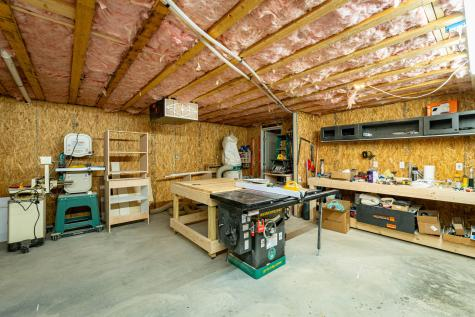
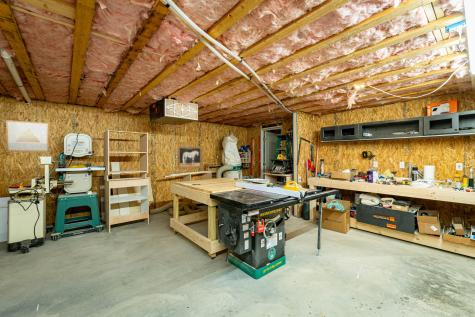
+ wall art [177,145,203,170]
+ wall art [5,119,50,152]
